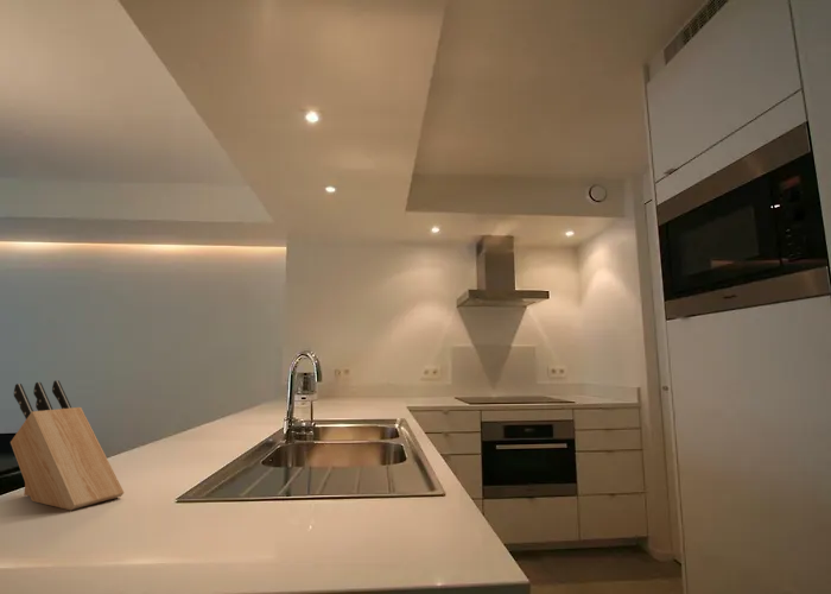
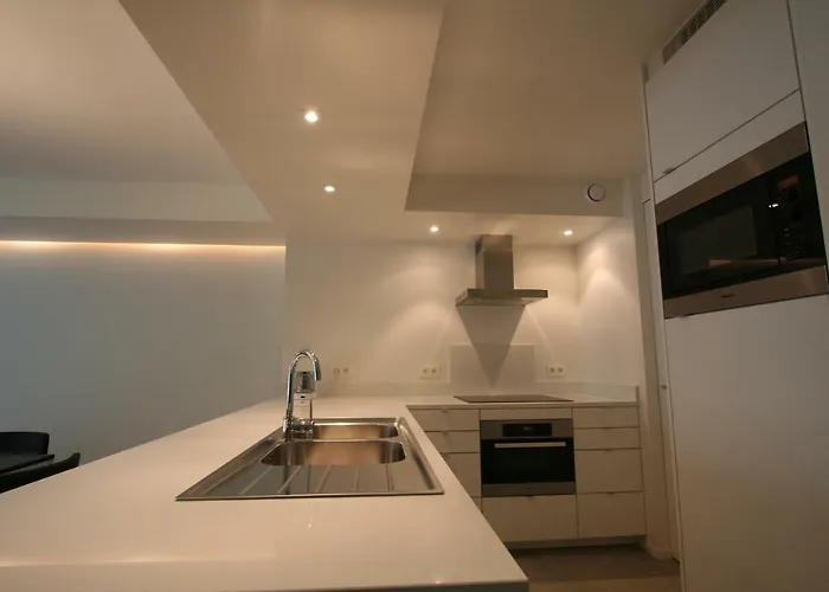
- knife block [9,379,126,511]
